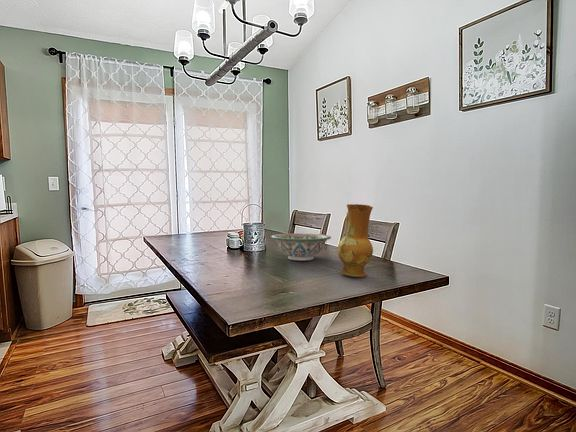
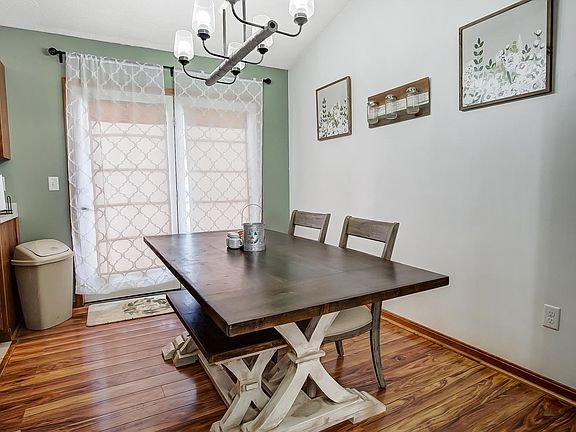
- decorative bowl [271,233,332,262]
- ceramic jug [336,203,374,278]
